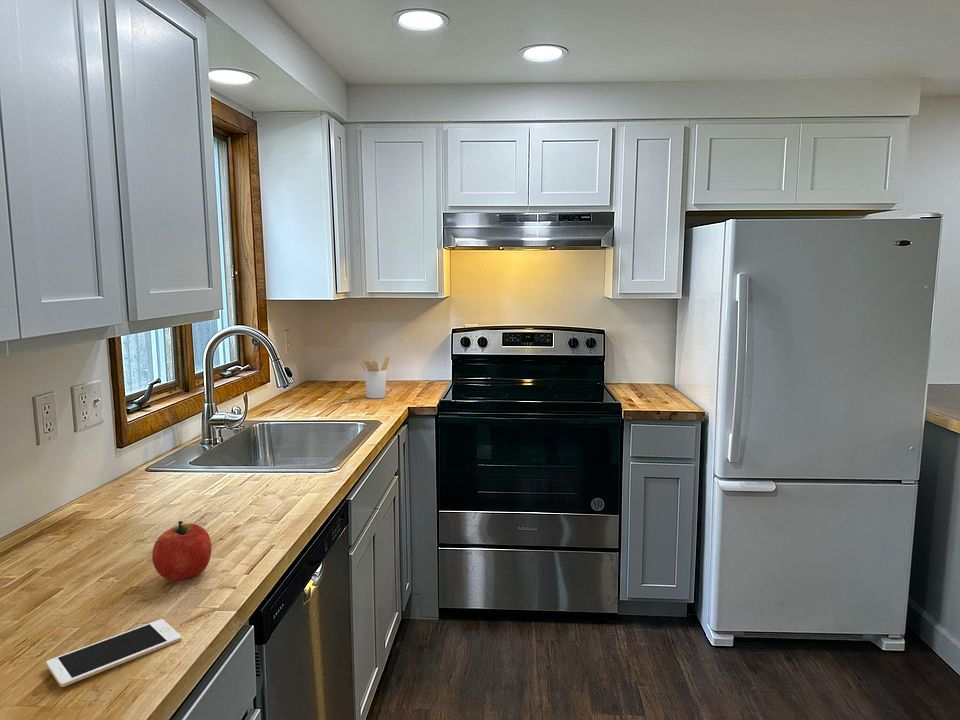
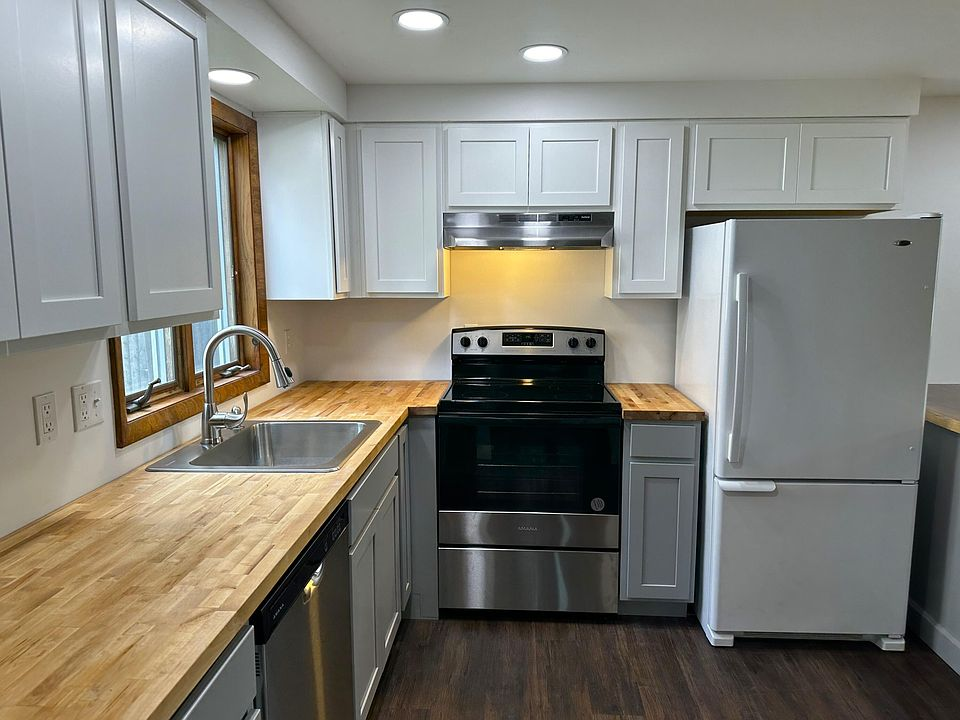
- utensil holder [359,355,390,400]
- apple [151,520,212,582]
- cell phone [45,618,182,688]
